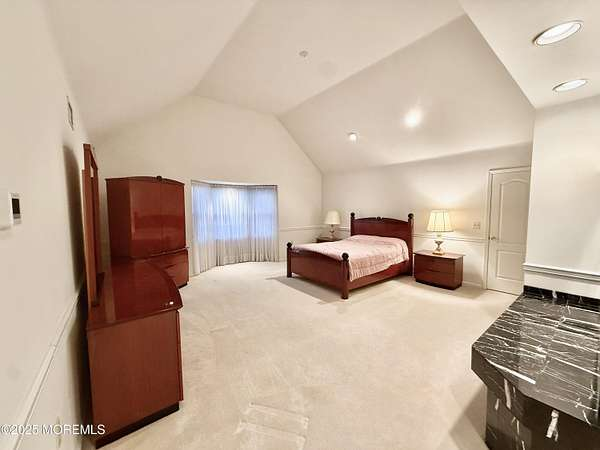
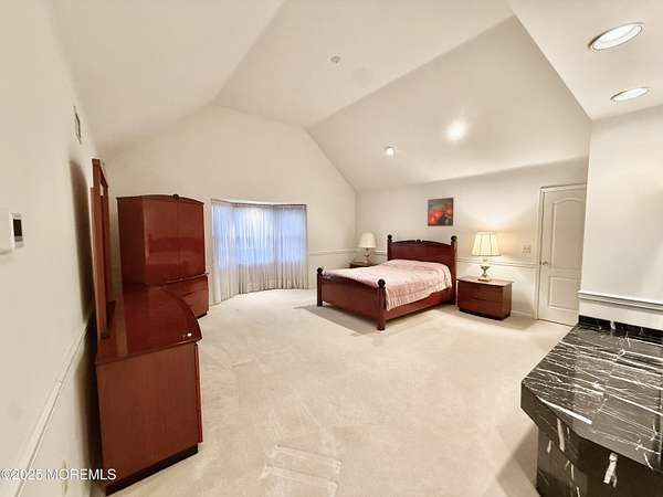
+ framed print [427,197,455,228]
